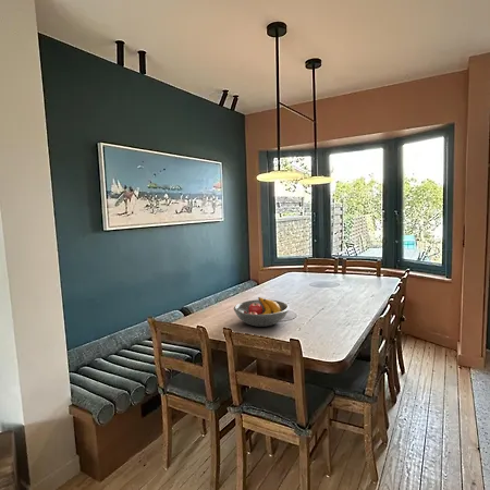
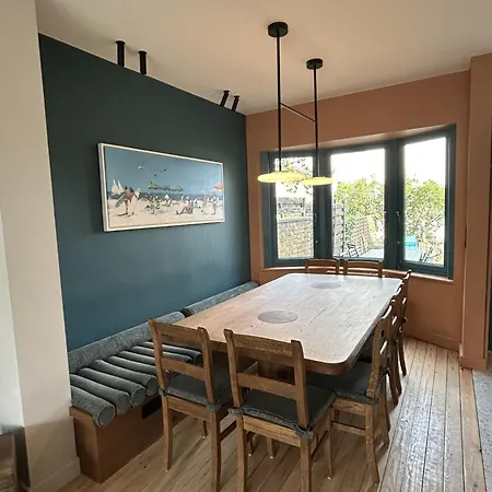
- fruit bowl [233,296,291,328]
